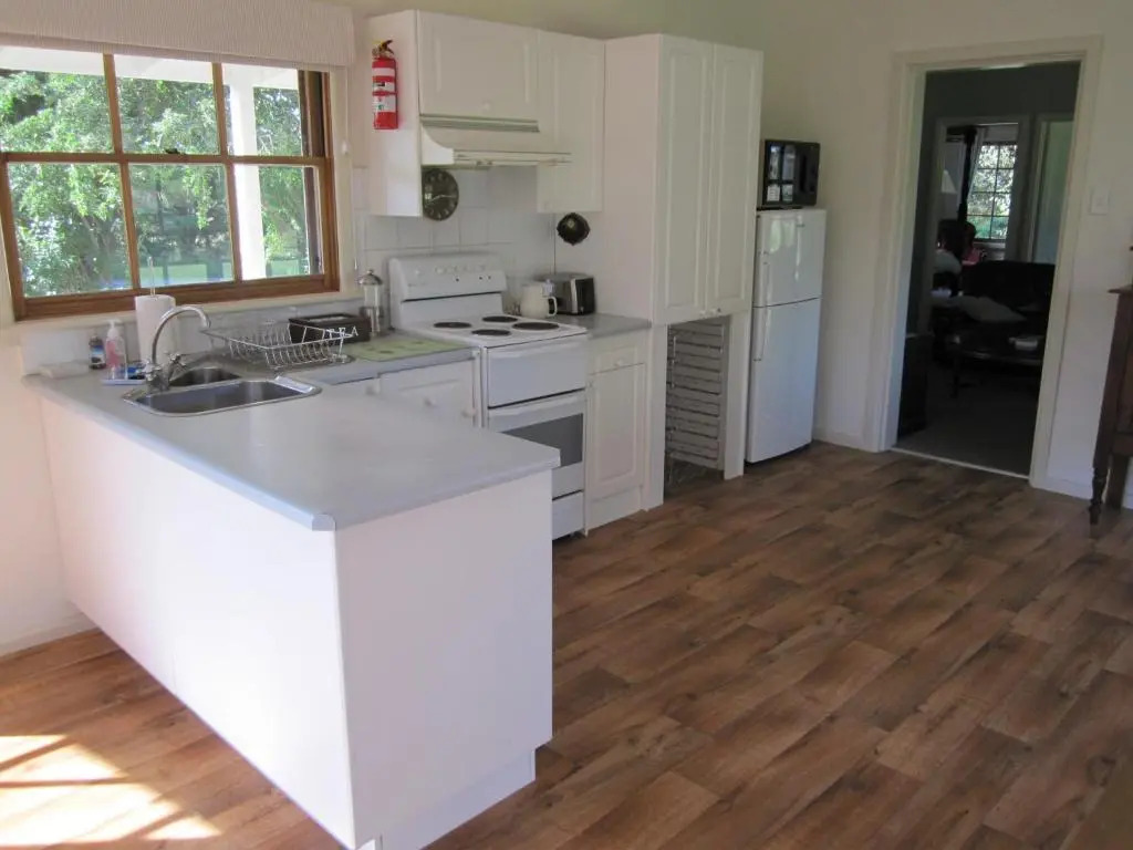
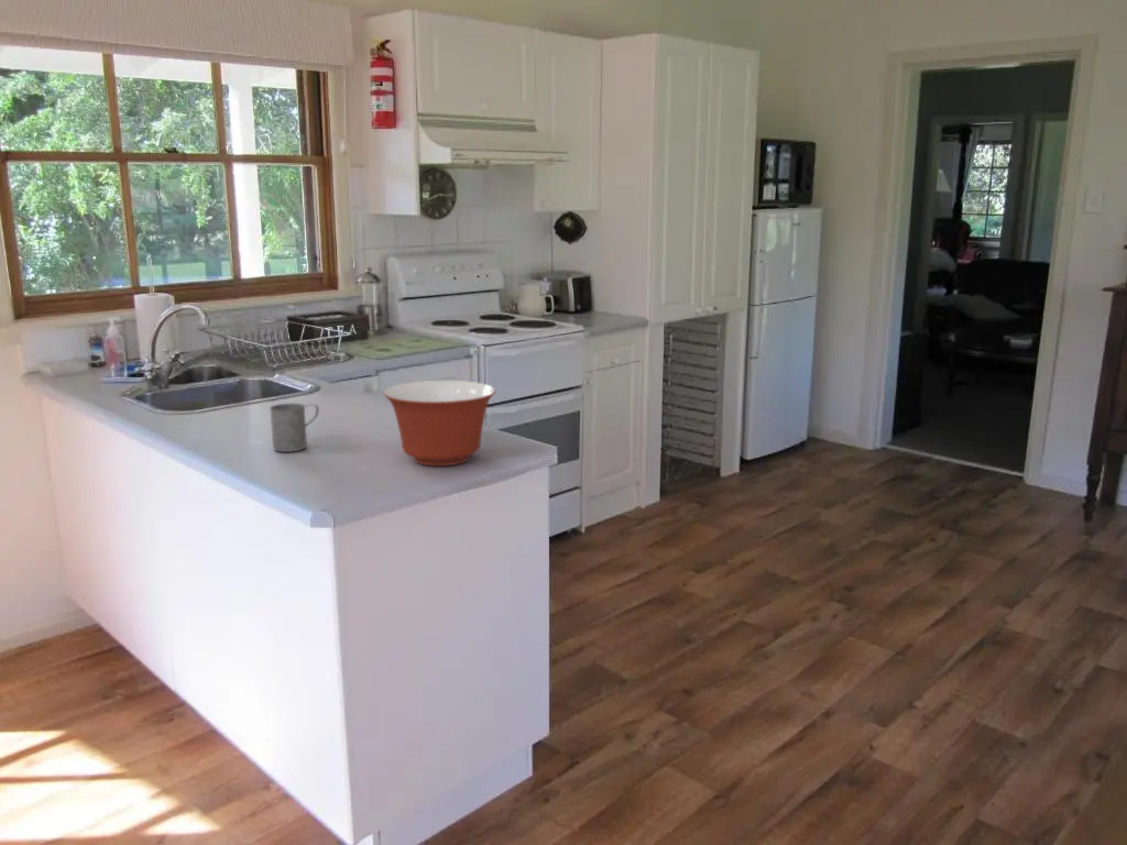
+ mixing bowl [382,380,497,467]
+ mug [269,403,320,453]
